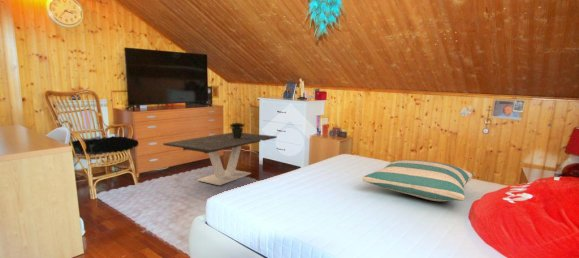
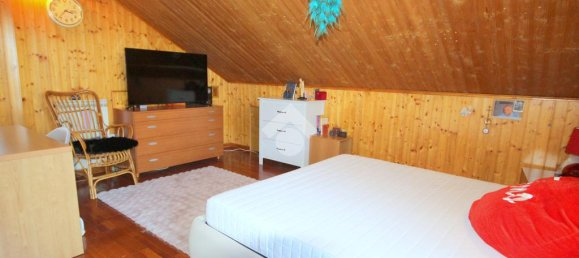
- pillow [361,159,475,202]
- coffee table [162,132,278,186]
- potted plant [228,110,246,139]
